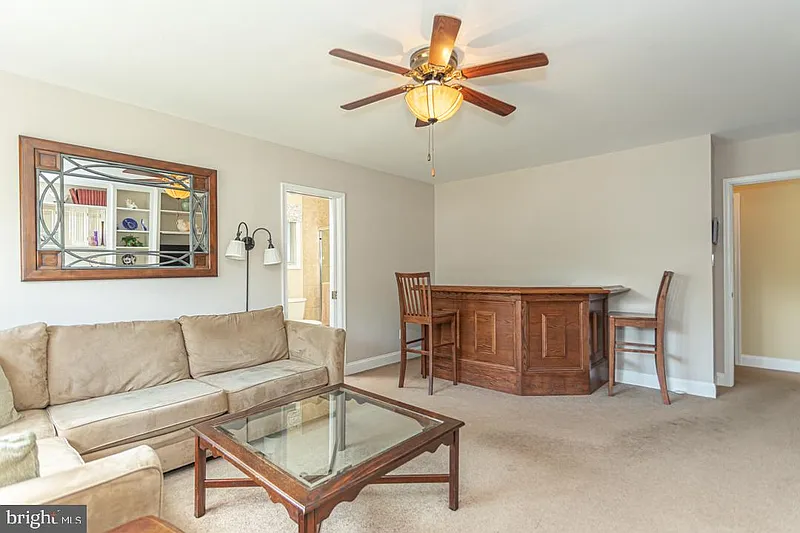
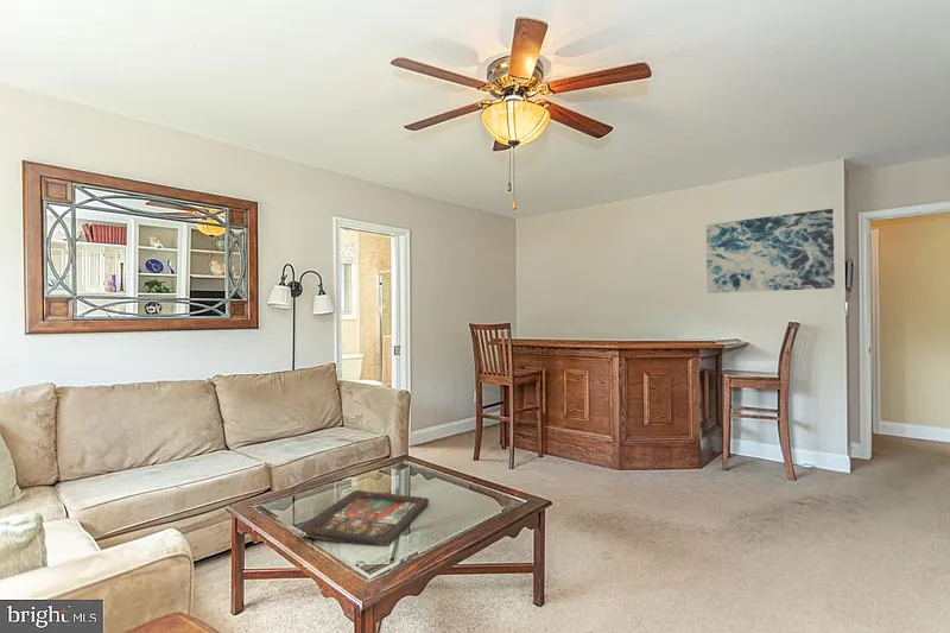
+ decorative tray [298,489,430,547]
+ wall art [705,208,836,295]
